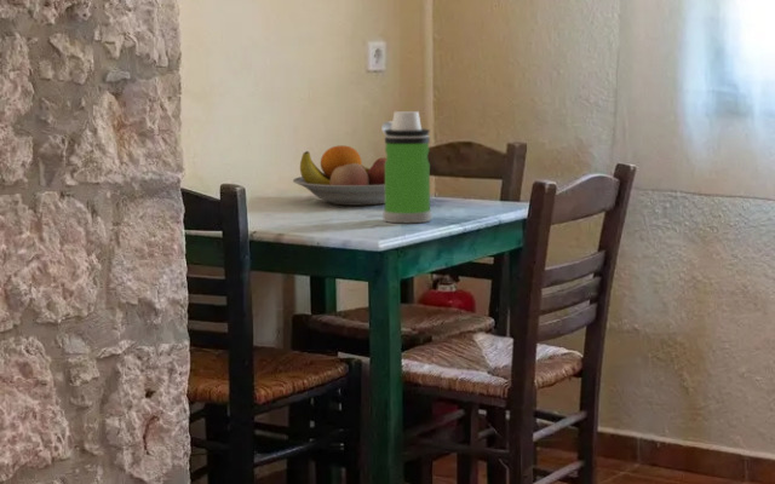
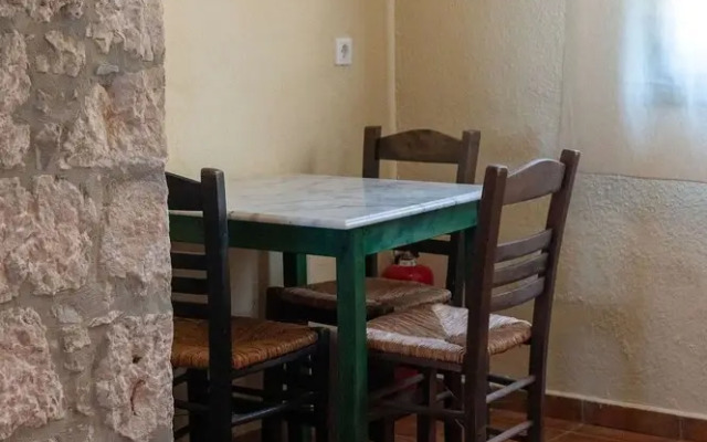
- fruit bowl [292,144,386,207]
- water bottle [380,110,434,224]
